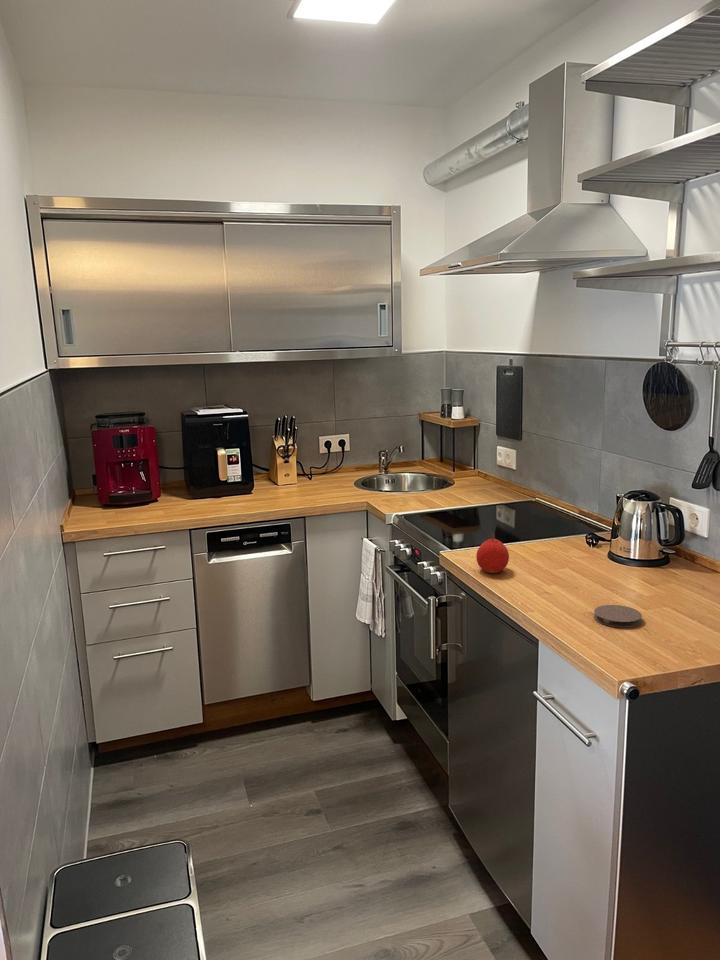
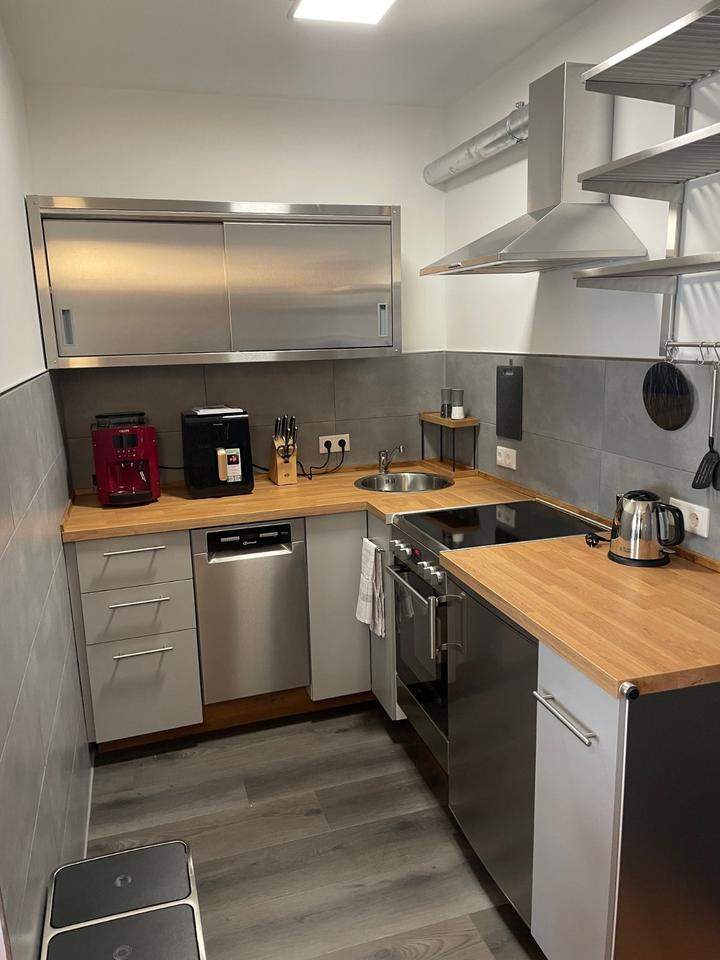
- fruit [475,534,510,574]
- coaster [593,604,643,629]
